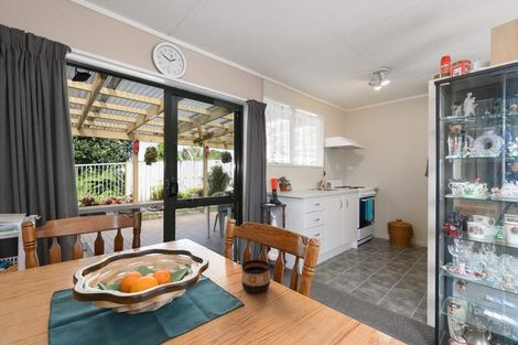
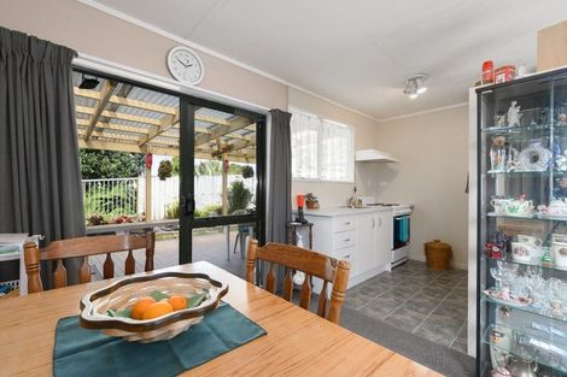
- cup [240,259,271,294]
